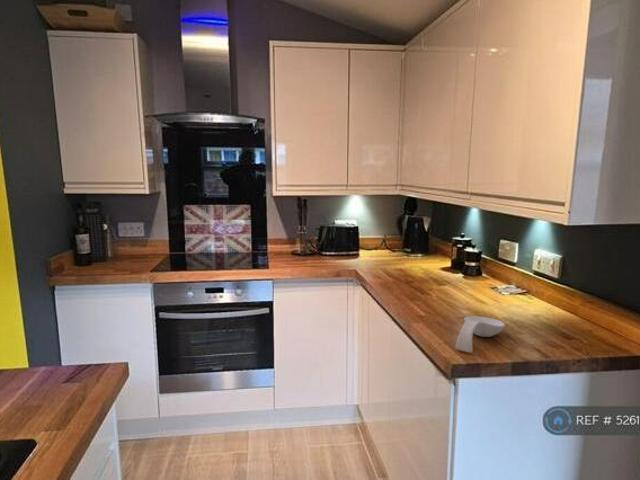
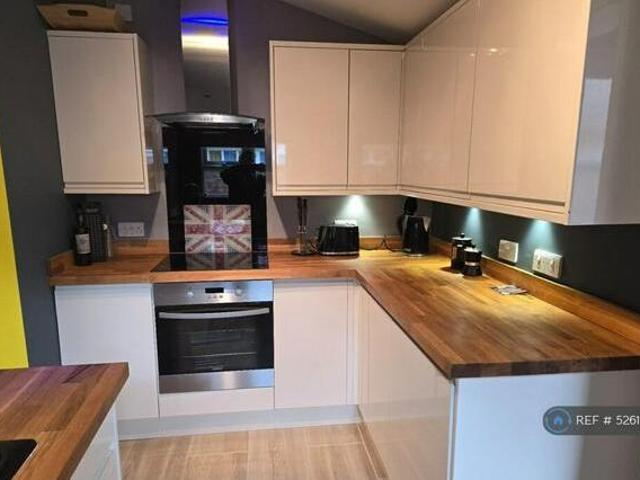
- spoon rest [454,315,506,354]
